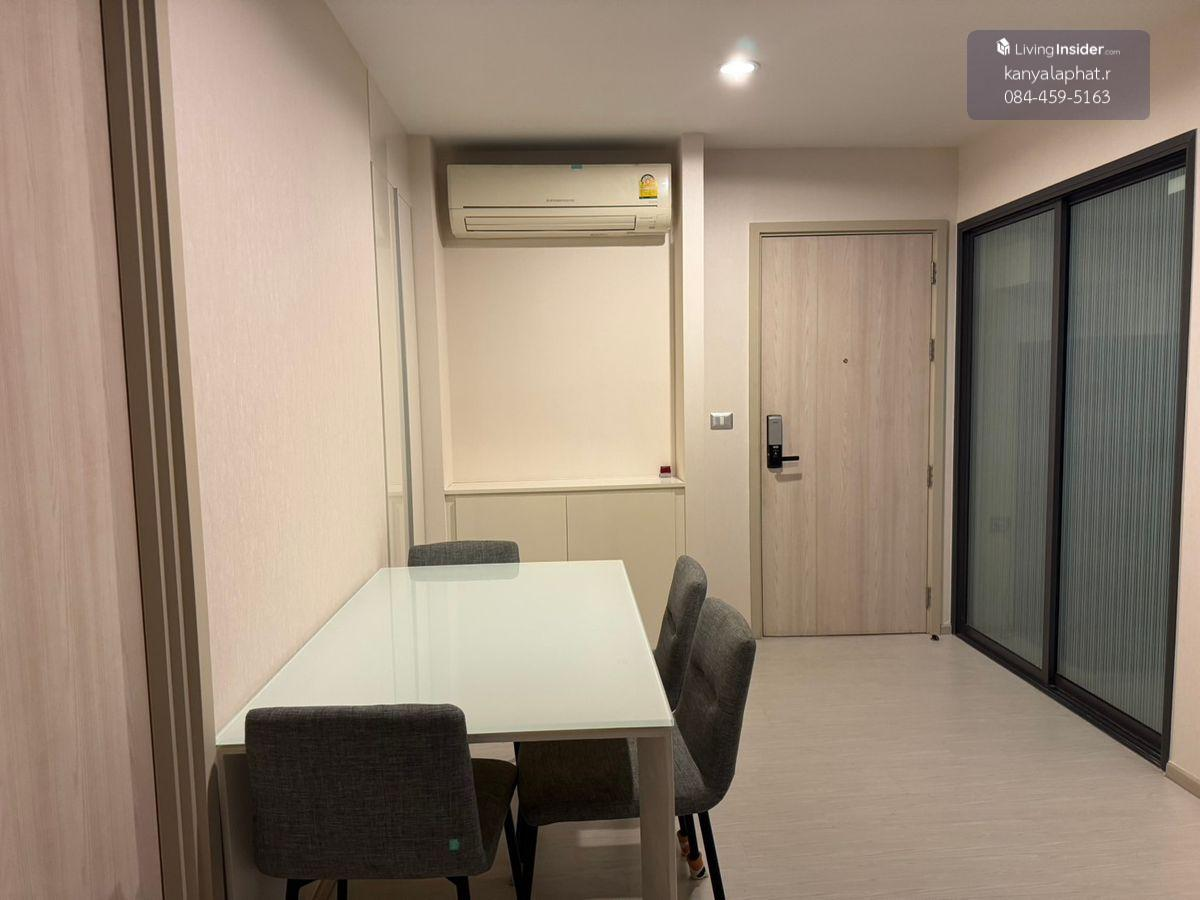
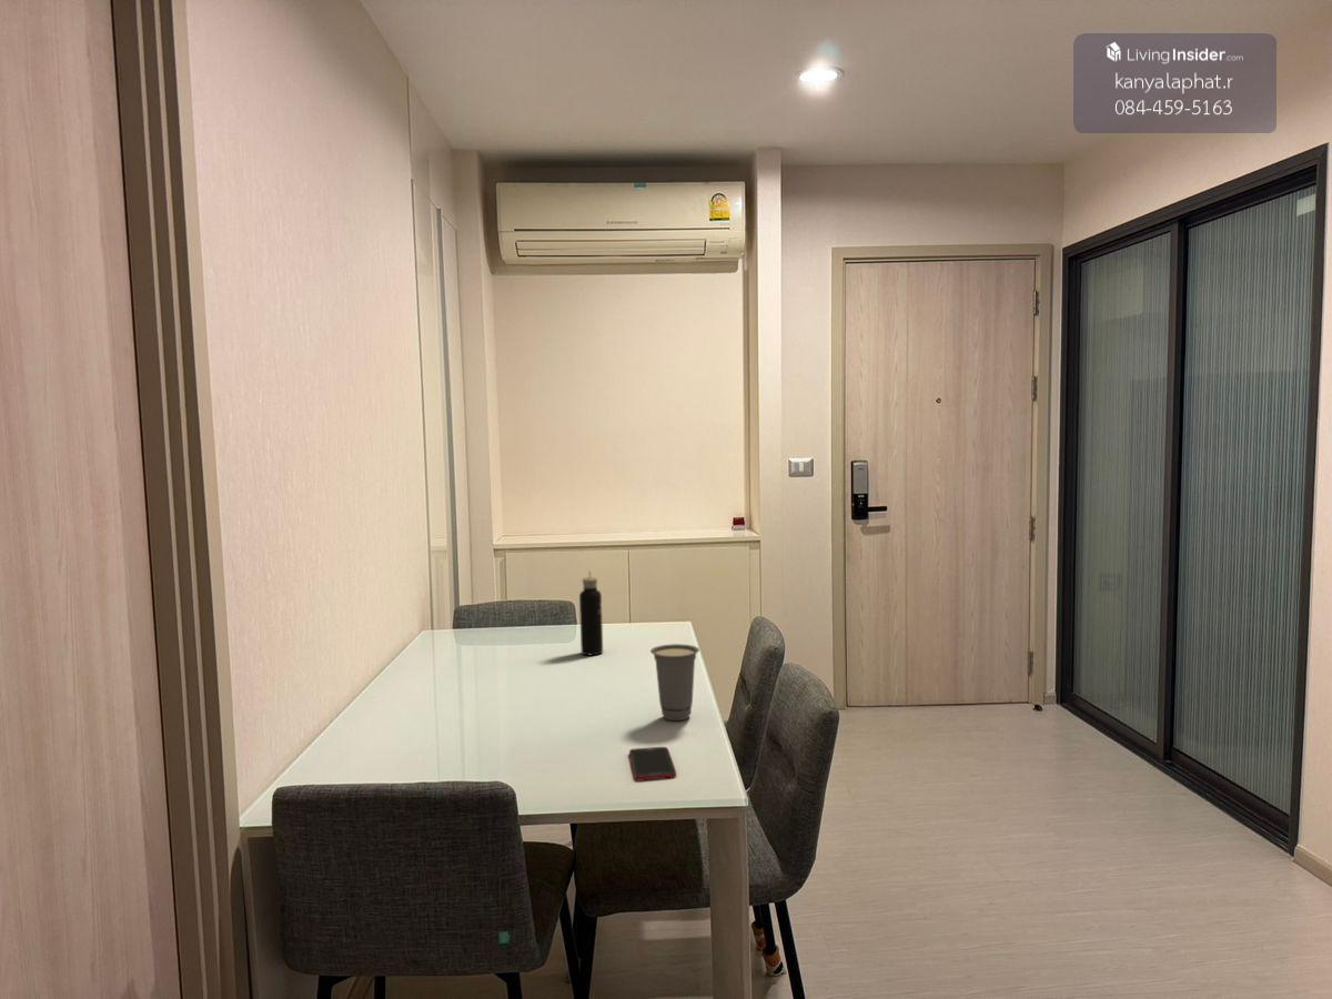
+ cell phone [628,746,677,783]
+ water bottle [578,569,604,656]
+ cup [649,643,700,722]
